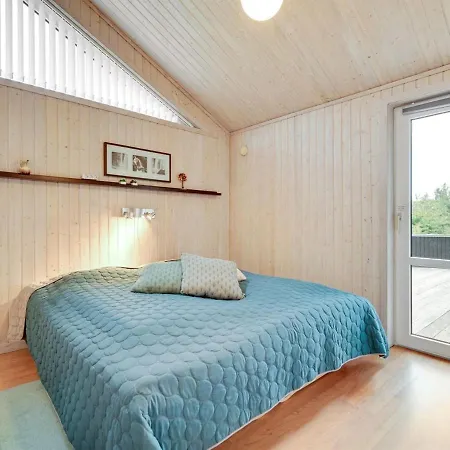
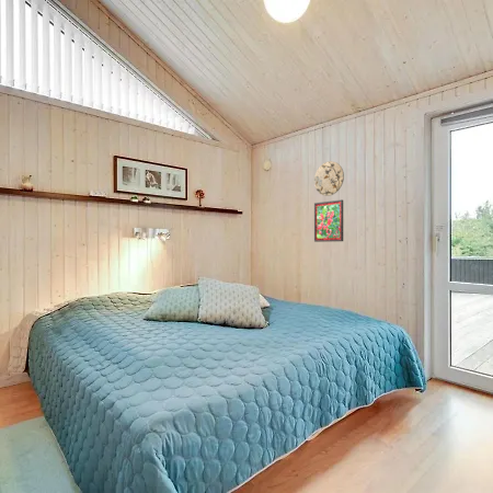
+ decorative plate [313,160,345,197]
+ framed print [313,198,344,243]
